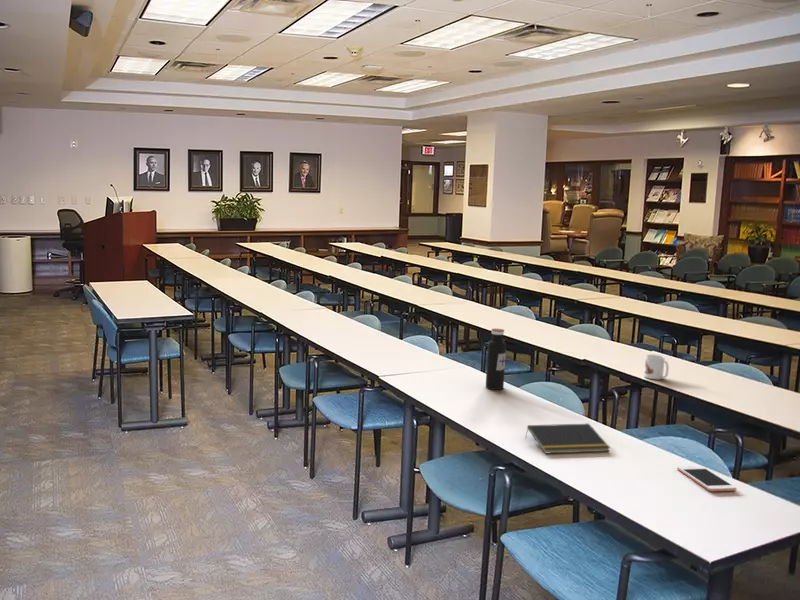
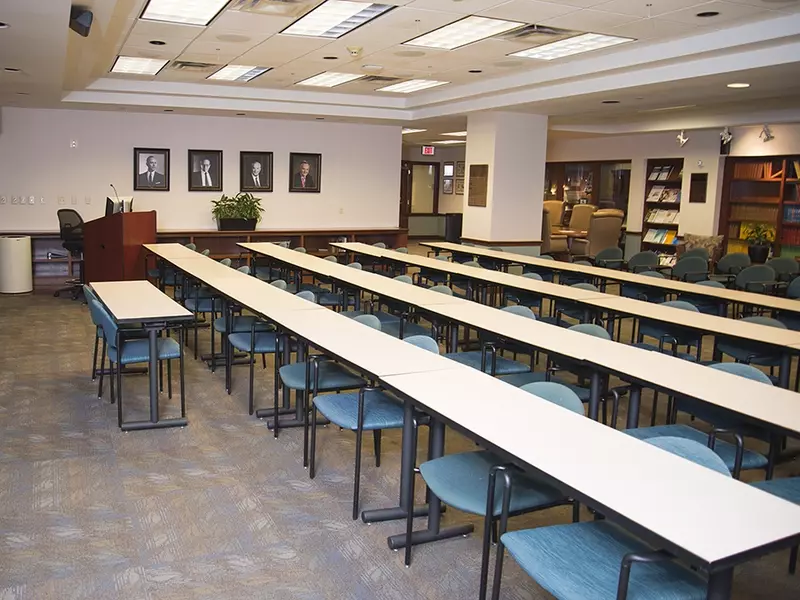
- cell phone [676,465,737,492]
- water bottle [485,328,507,391]
- notepad [524,423,611,455]
- mug [643,354,670,380]
